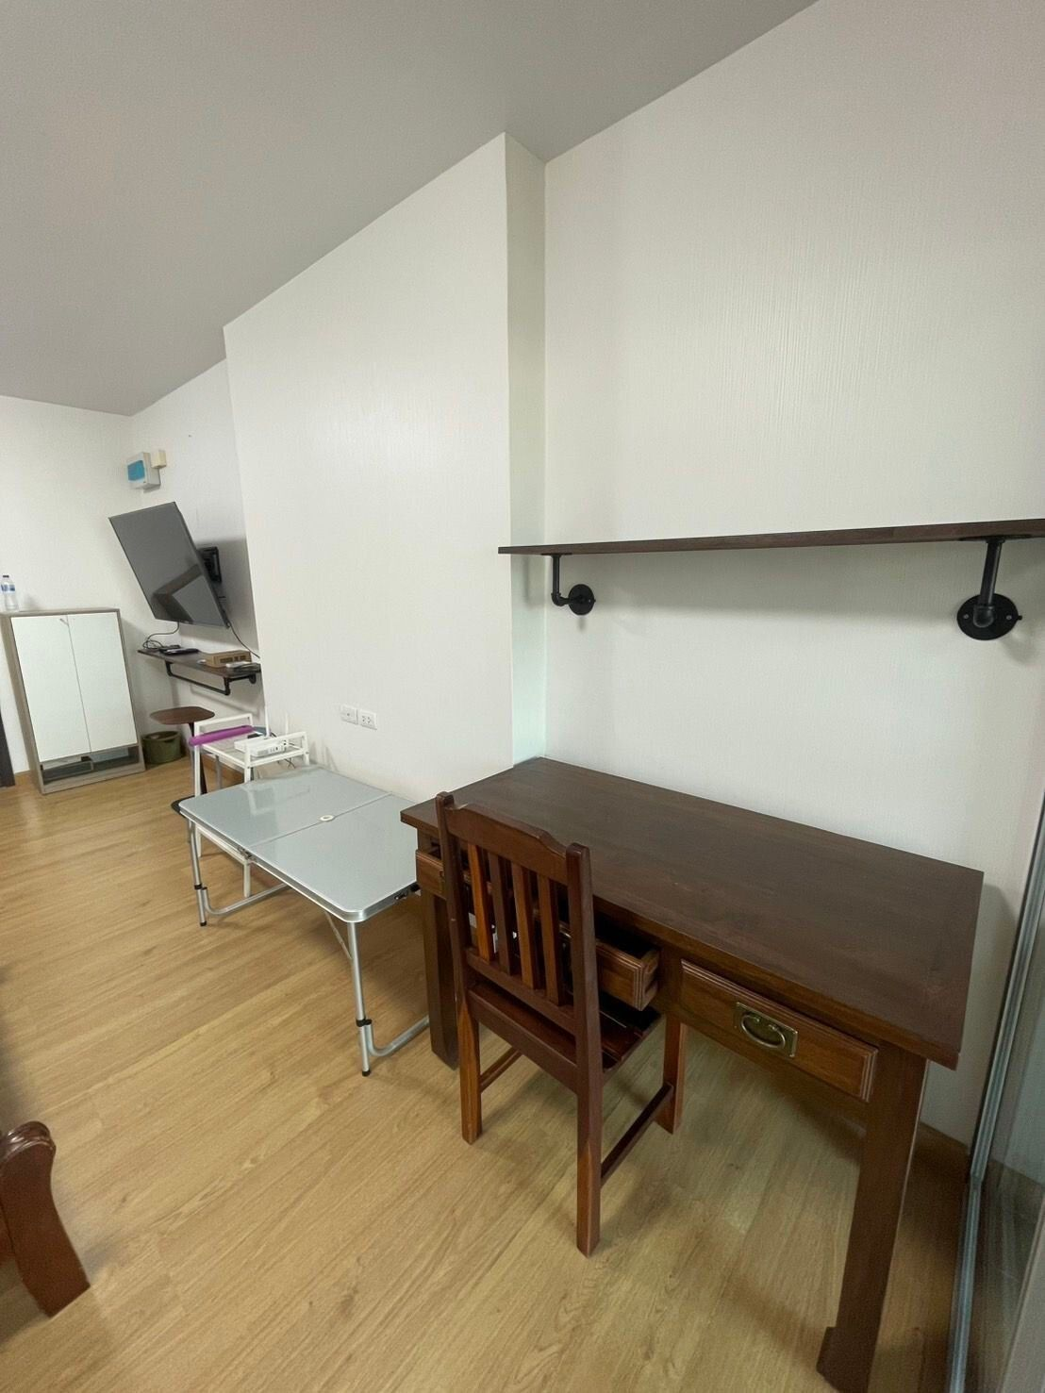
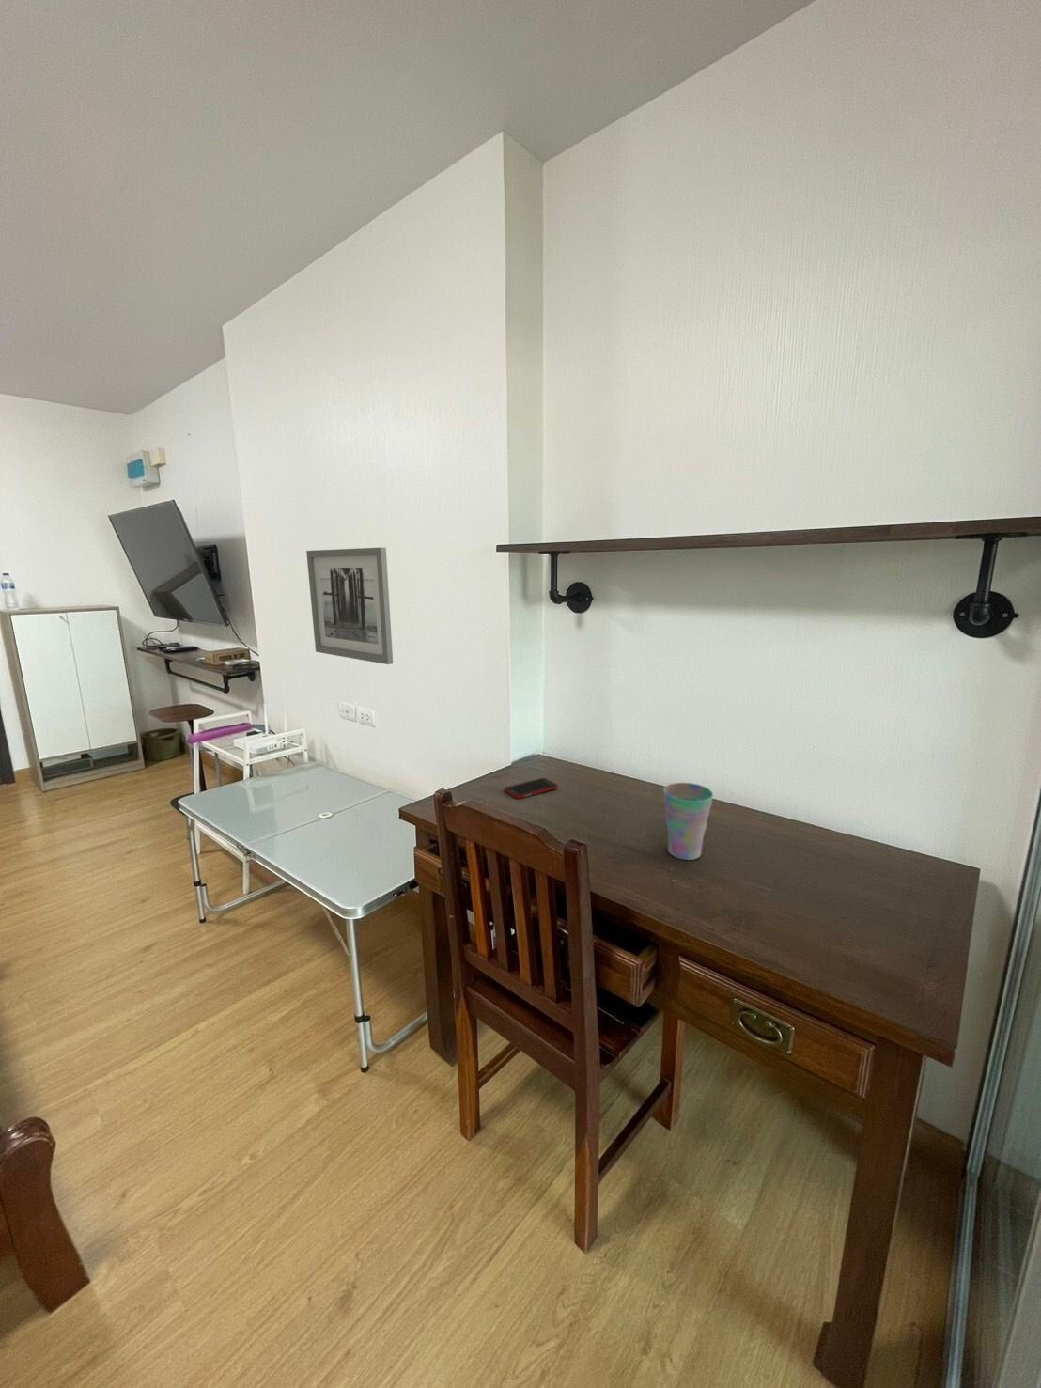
+ cell phone [504,778,559,800]
+ cup [663,782,714,861]
+ wall art [305,547,394,665]
